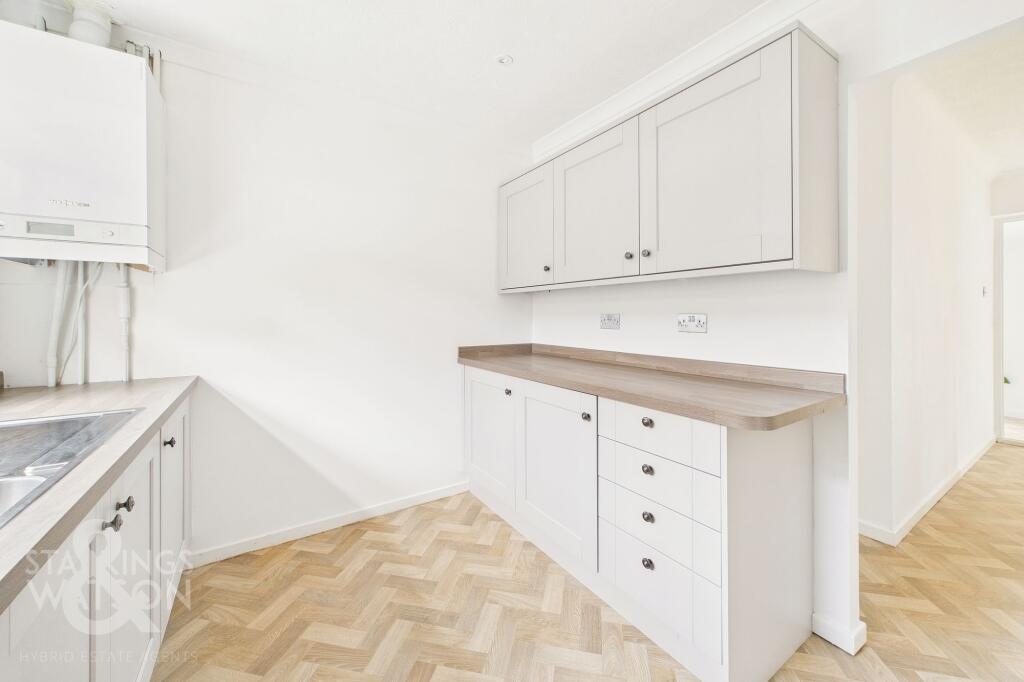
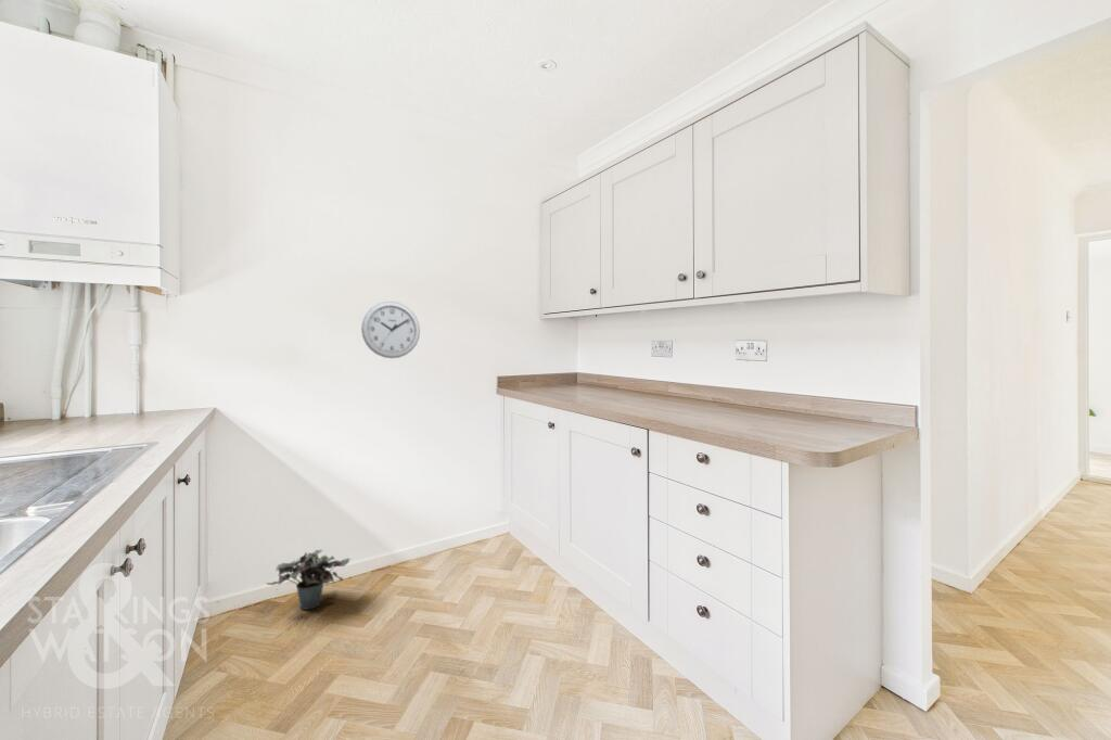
+ wall clock [360,301,421,359]
+ potted plant [265,549,350,611]
